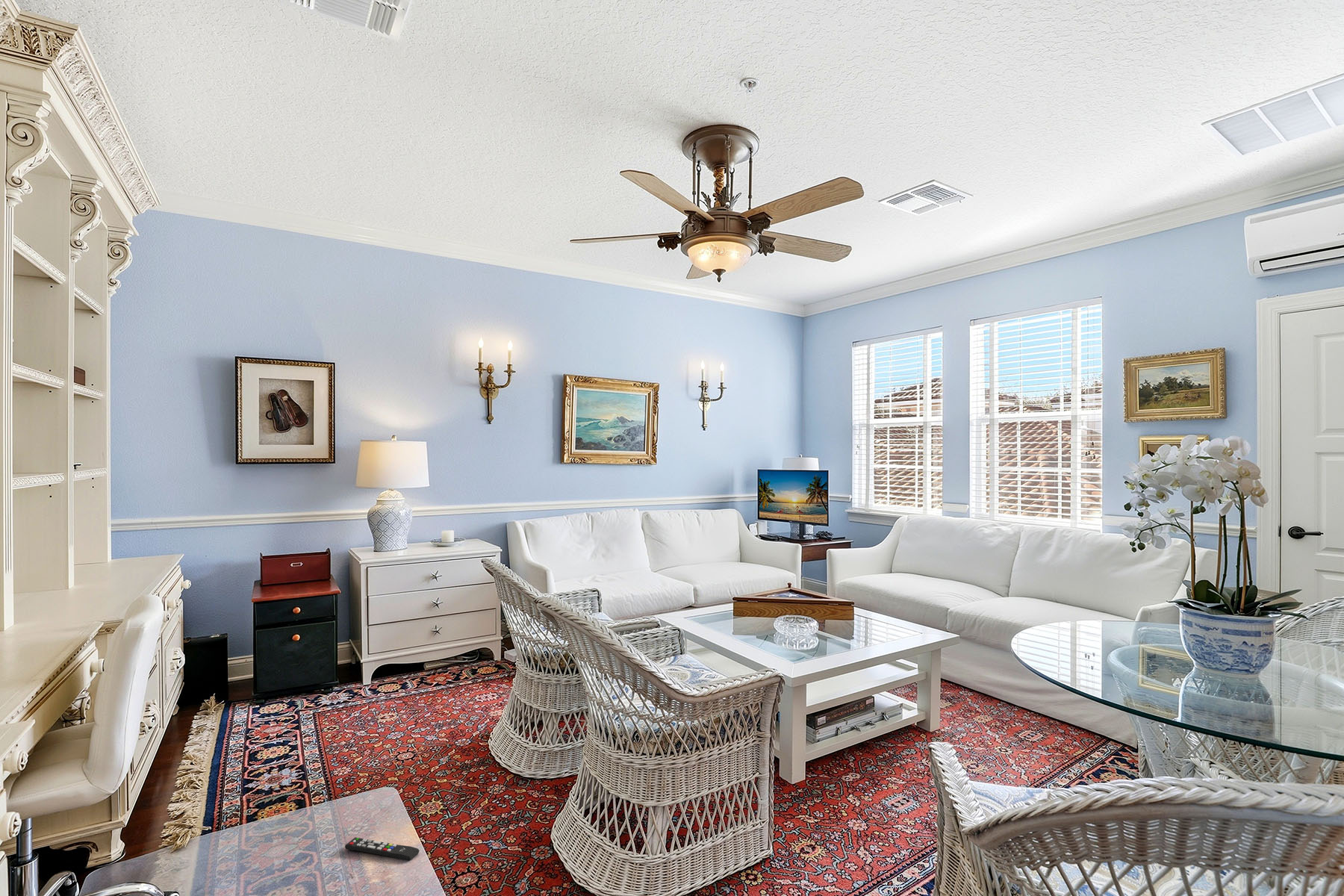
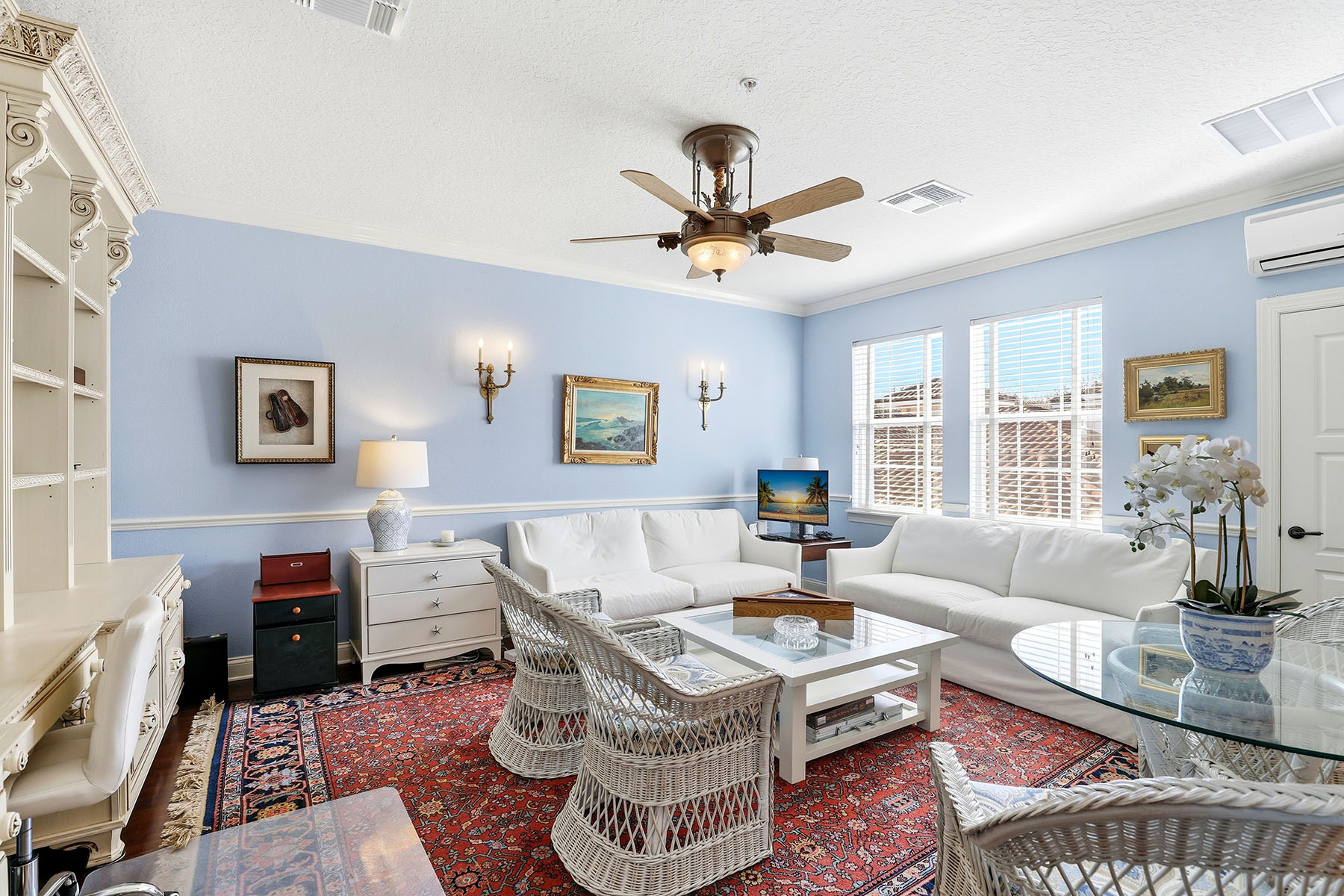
- remote control [344,837,420,862]
